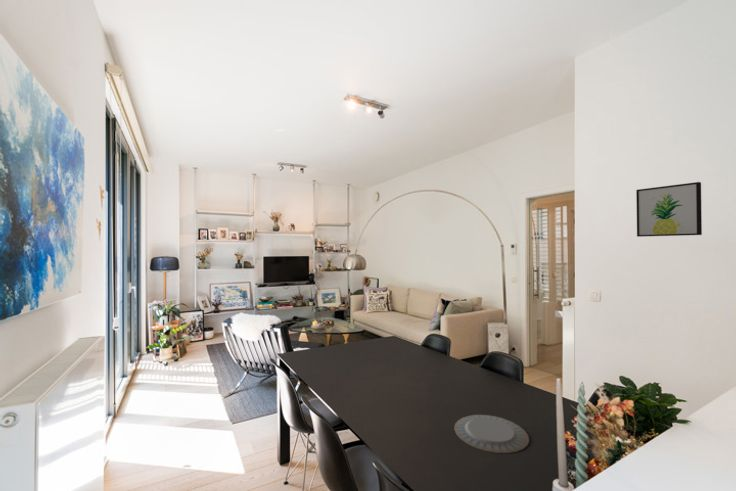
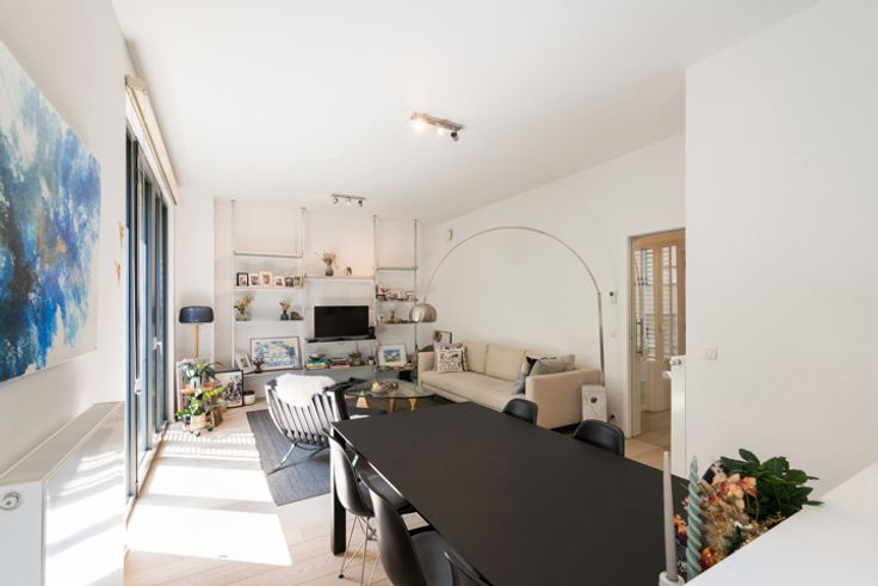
- chinaware [453,414,530,454]
- wall art [635,181,703,238]
